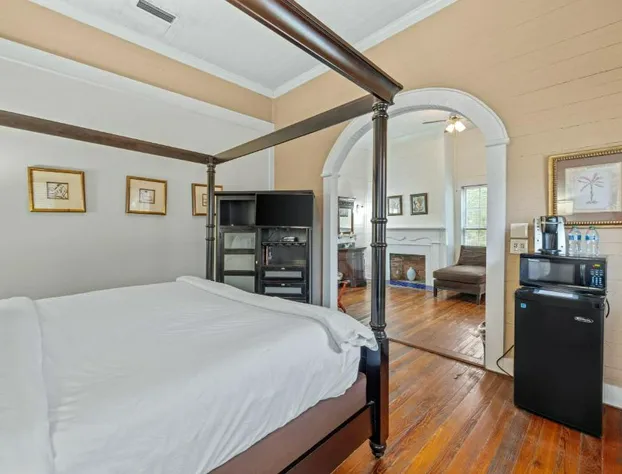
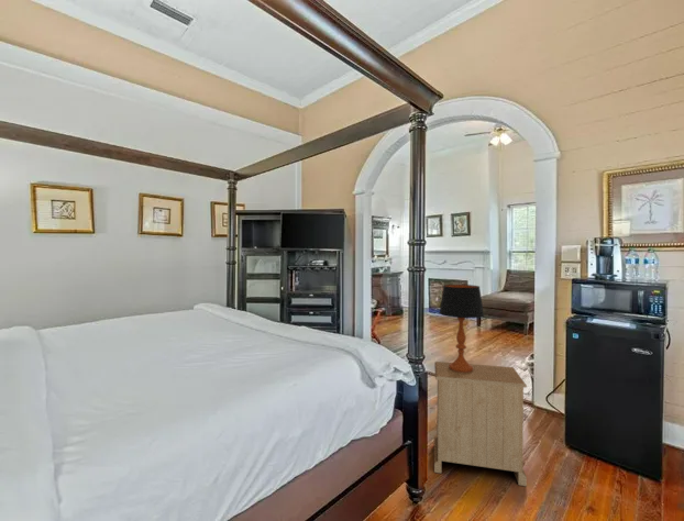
+ table lamp [438,284,485,373]
+ nightstand [433,361,528,487]
